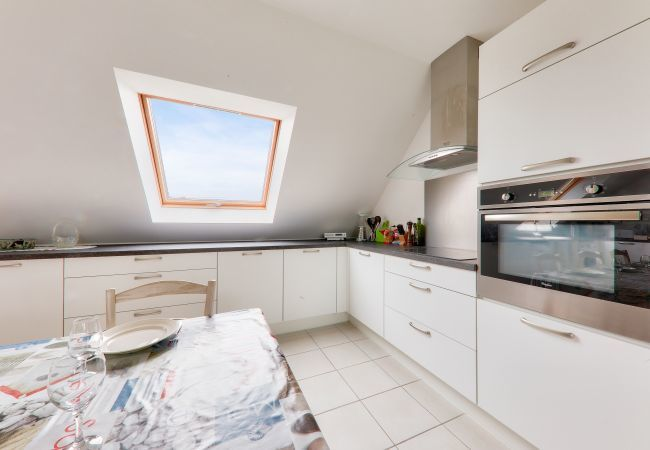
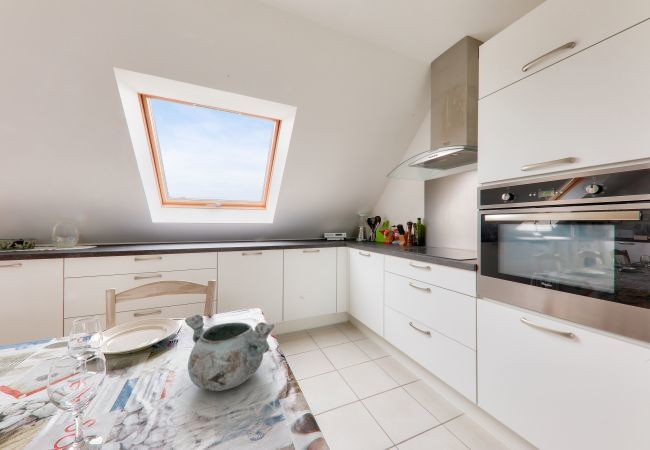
+ decorative bowl [184,314,275,392]
